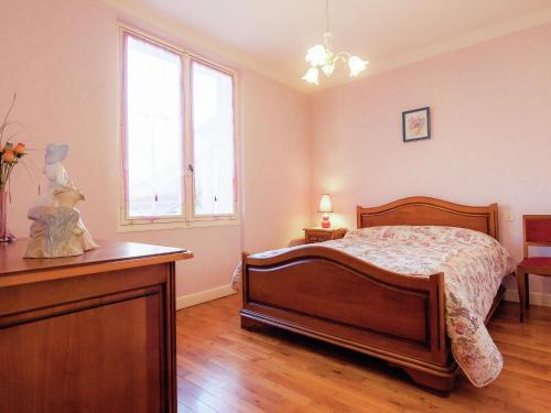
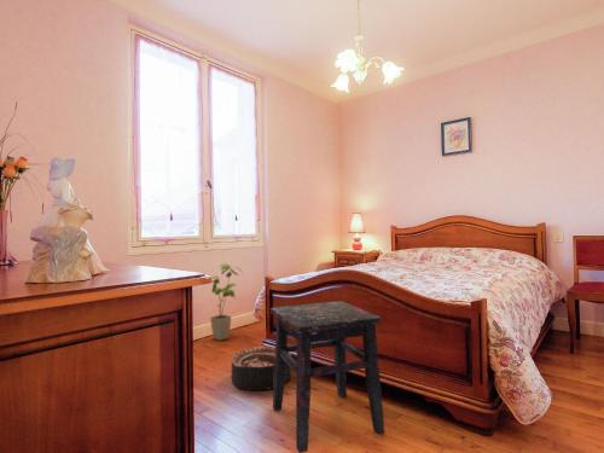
+ house plant [209,262,244,342]
+ basket [231,344,292,391]
+ side table [269,300,385,453]
